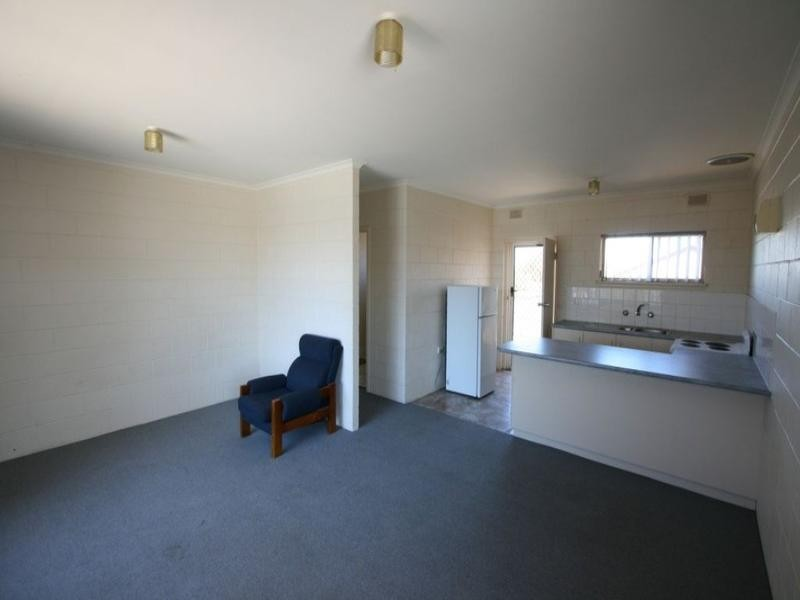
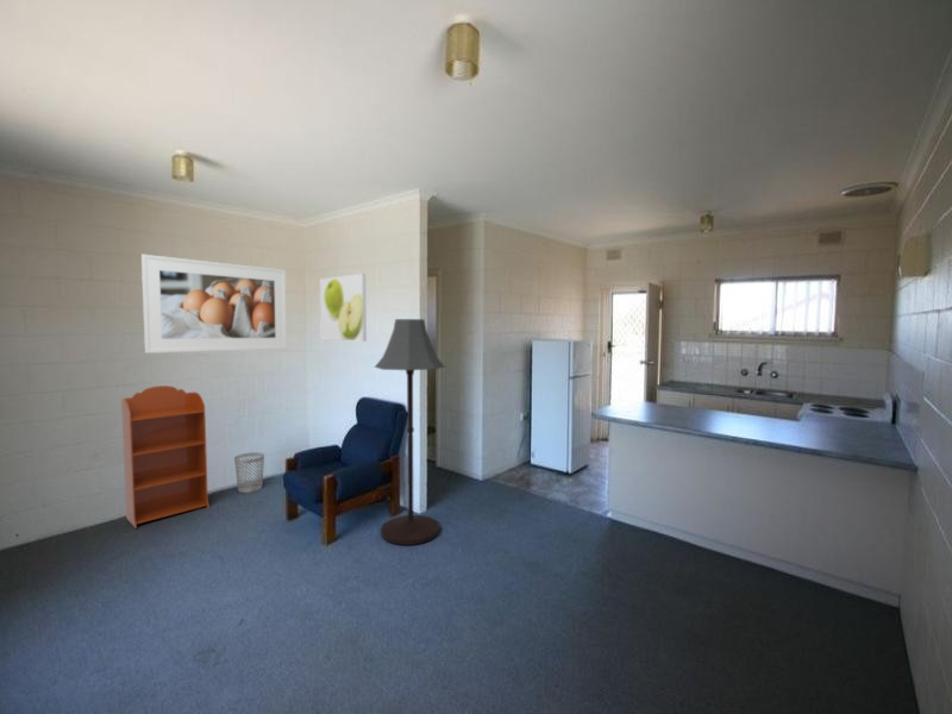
+ bookcase [120,384,211,530]
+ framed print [140,253,288,355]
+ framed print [319,273,368,343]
+ wastebasket [233,451,265,494]
+ floor lamp [374,318,446,546]
